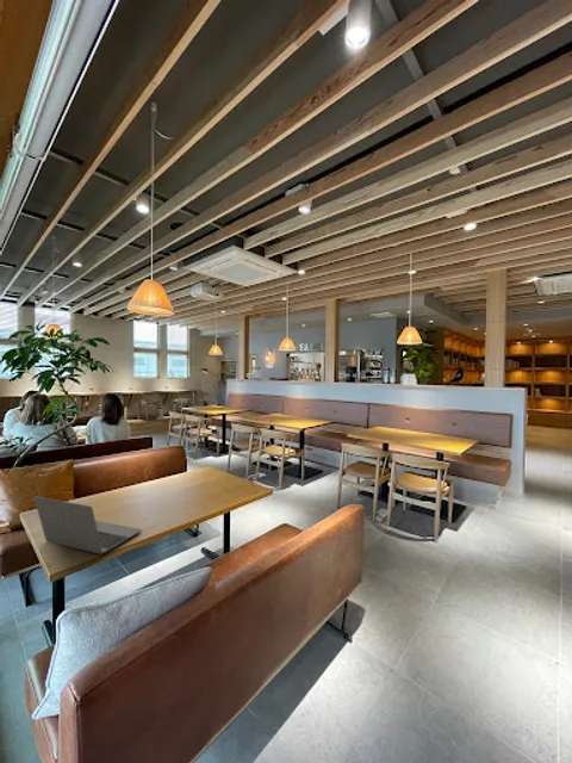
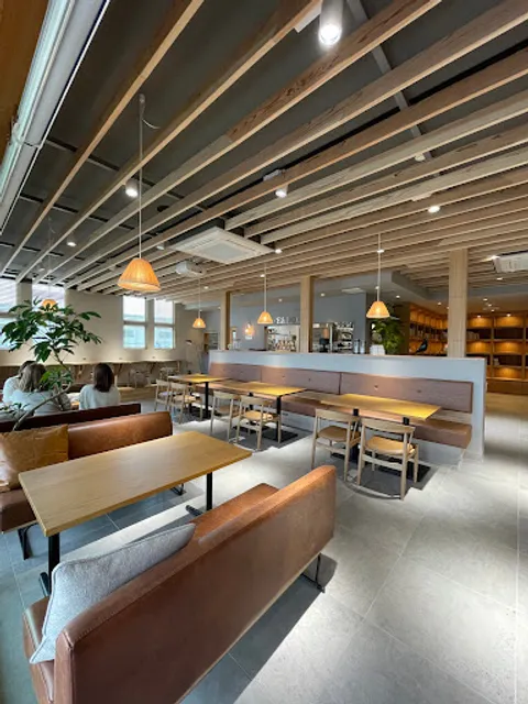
- laptop [33,496,143,556]
